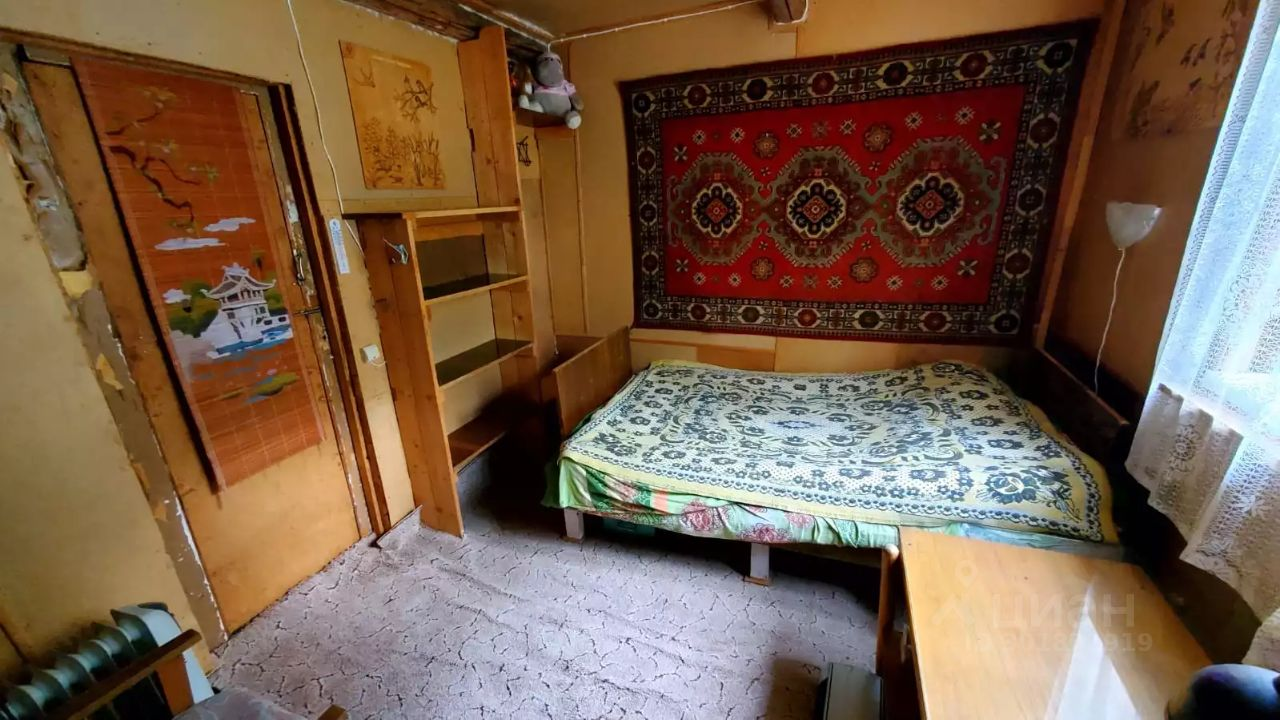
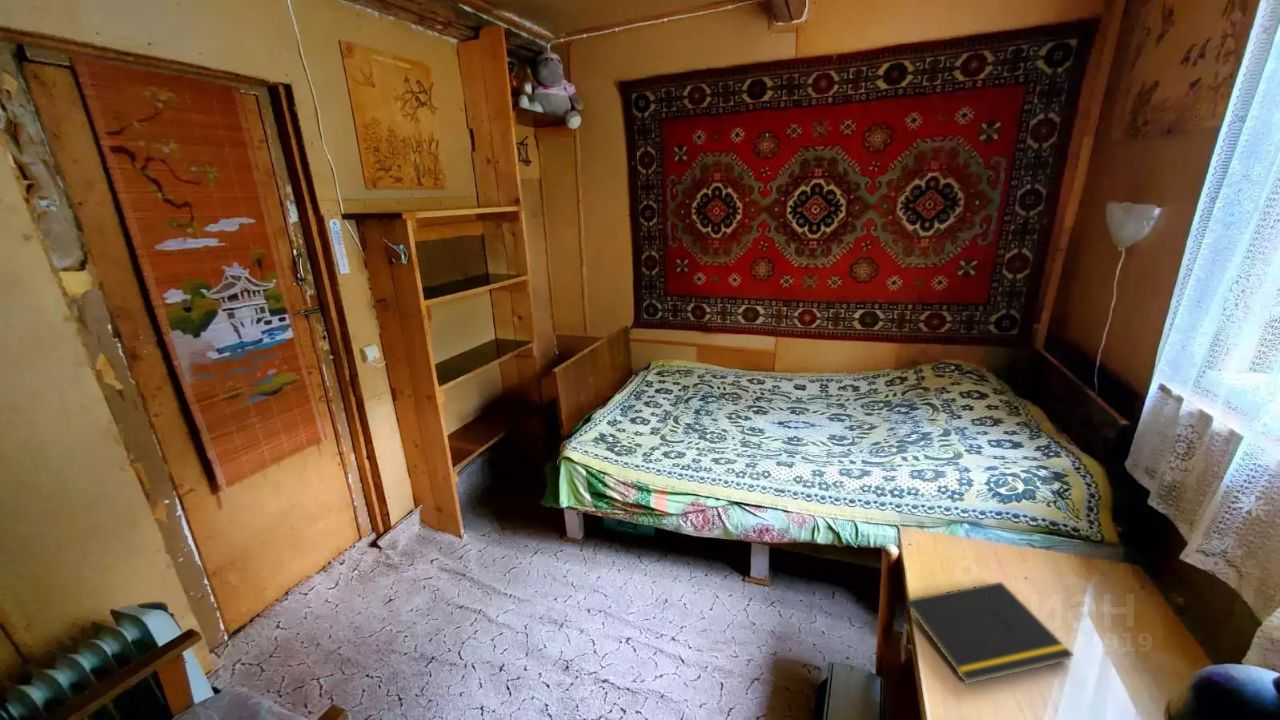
+ notepad [902,581,1075,685]
